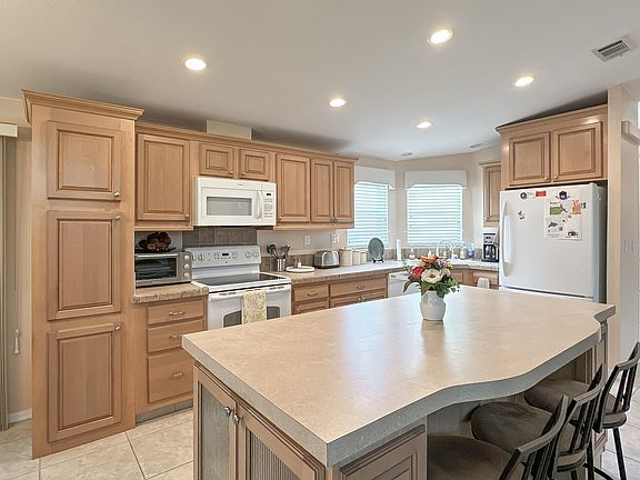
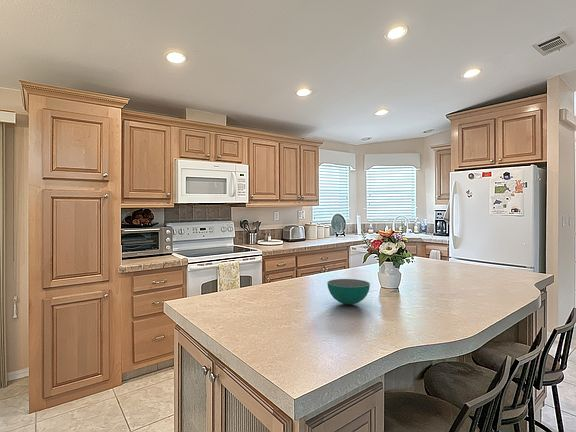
+ bowl [326,278,371,306]
